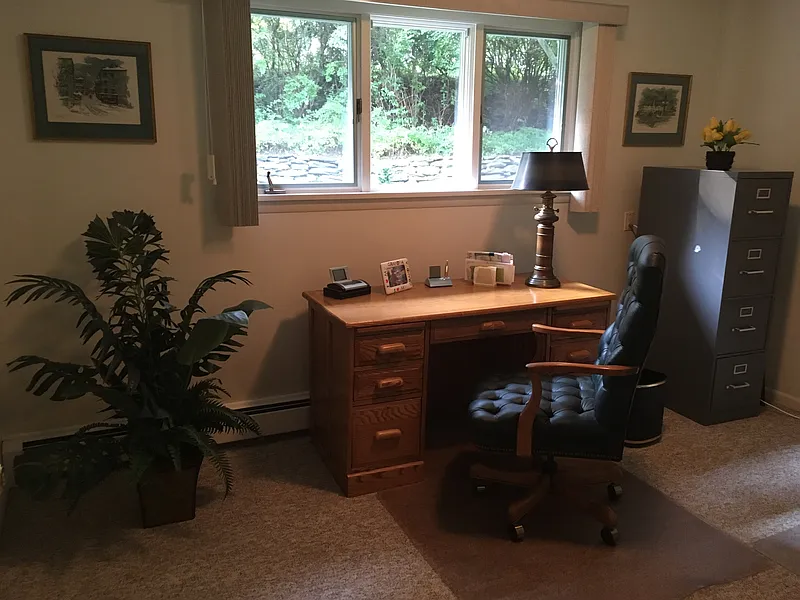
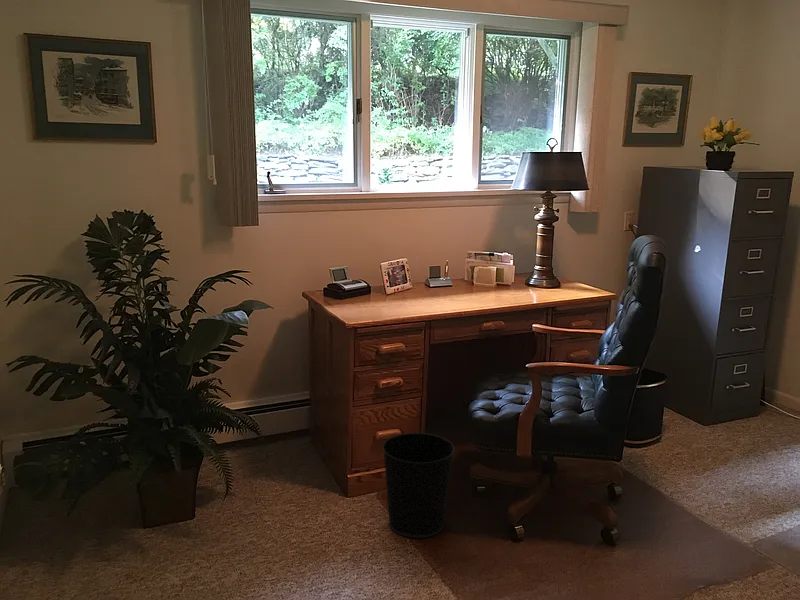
+ wastebasket [381,432,456,539]
